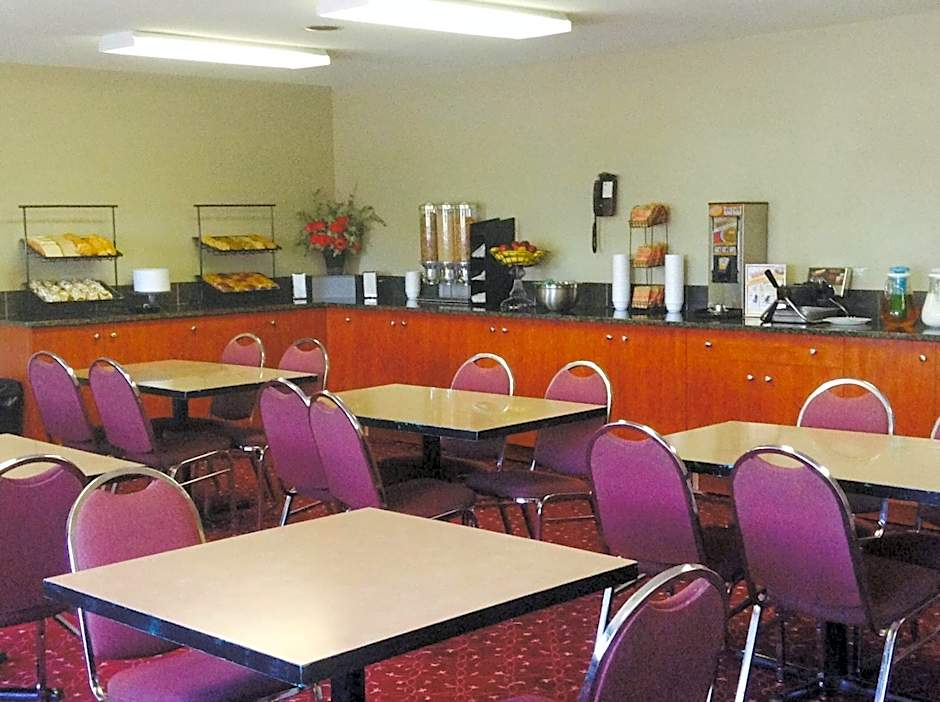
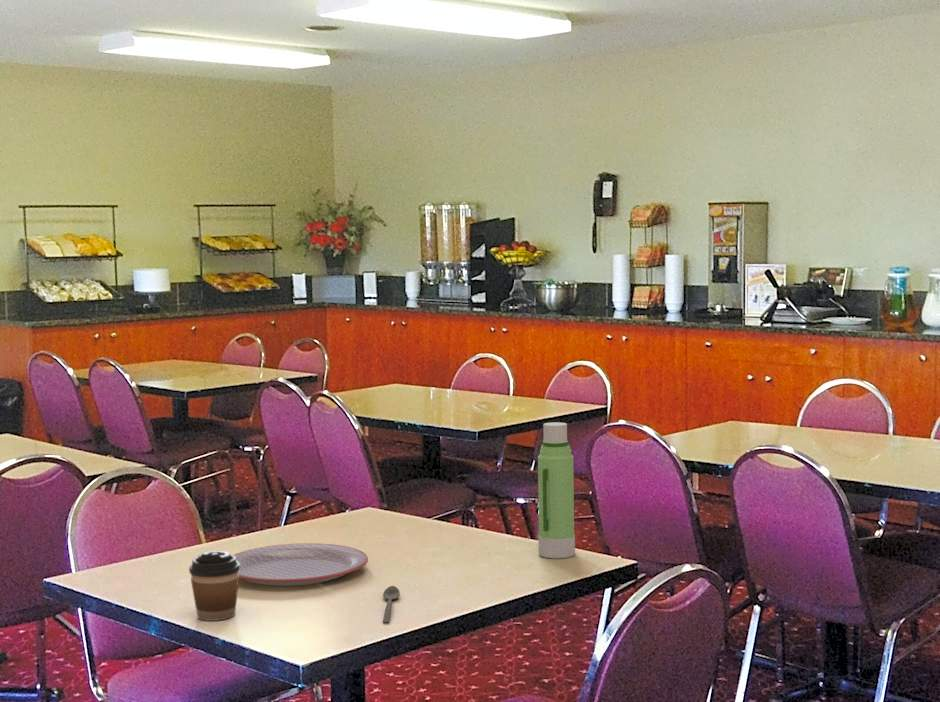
+ coffee cup [188,550,240,622]
+ spoon [382,585,401,624]
+ water bottle [537,421,576,560]
+ plate [232,542,369,587]
